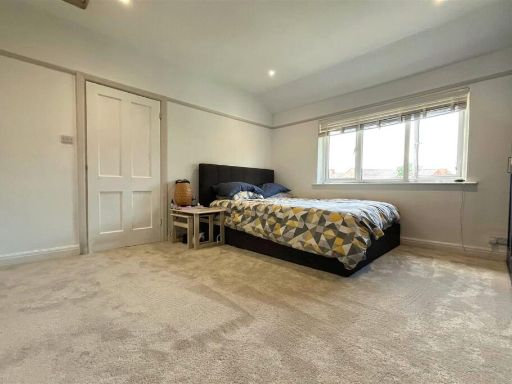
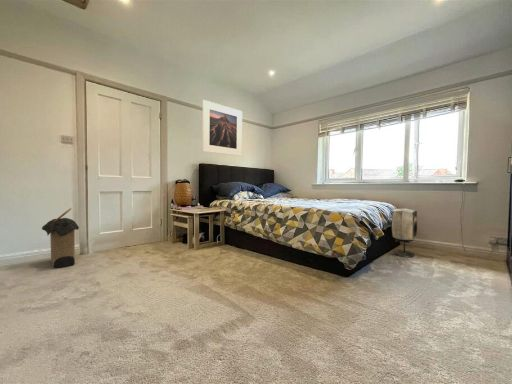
+ laundry hamper [41,207,80,269]
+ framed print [202,99,243,157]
+ speaker [391,207,418,259]
